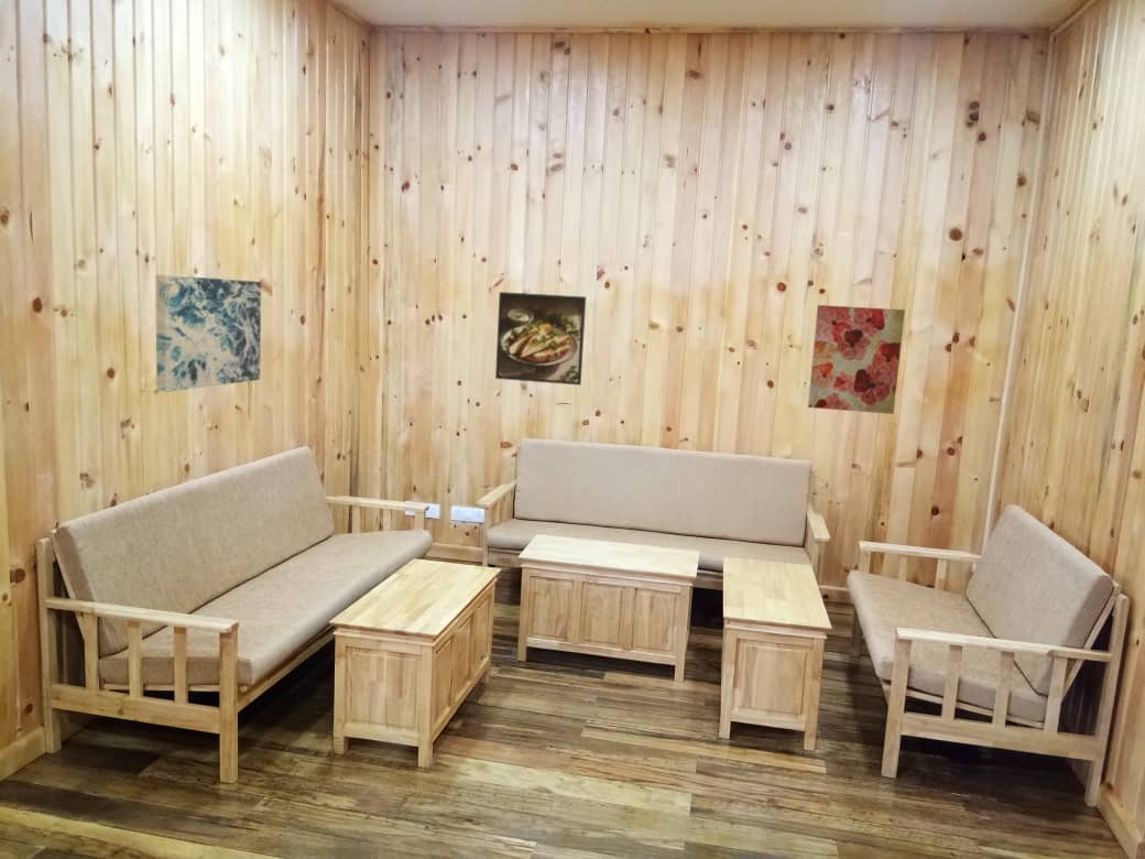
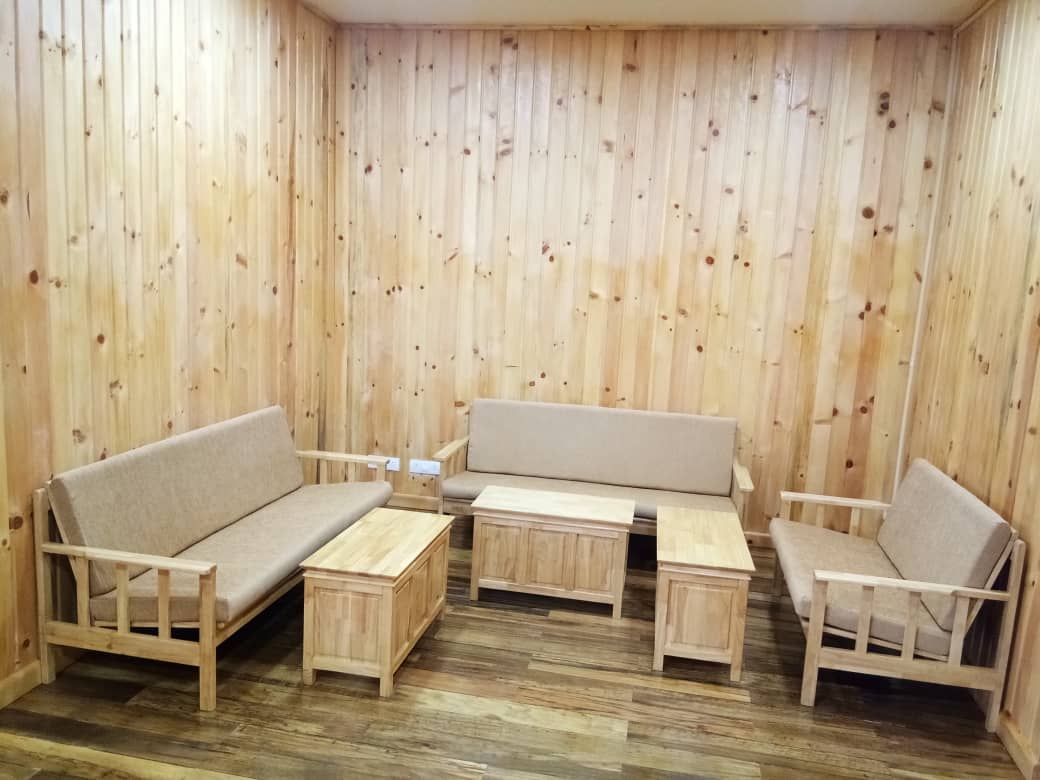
- wall art [154,273,262,393]
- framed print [494,291,587,387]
- wall art [807,304,906,415]
